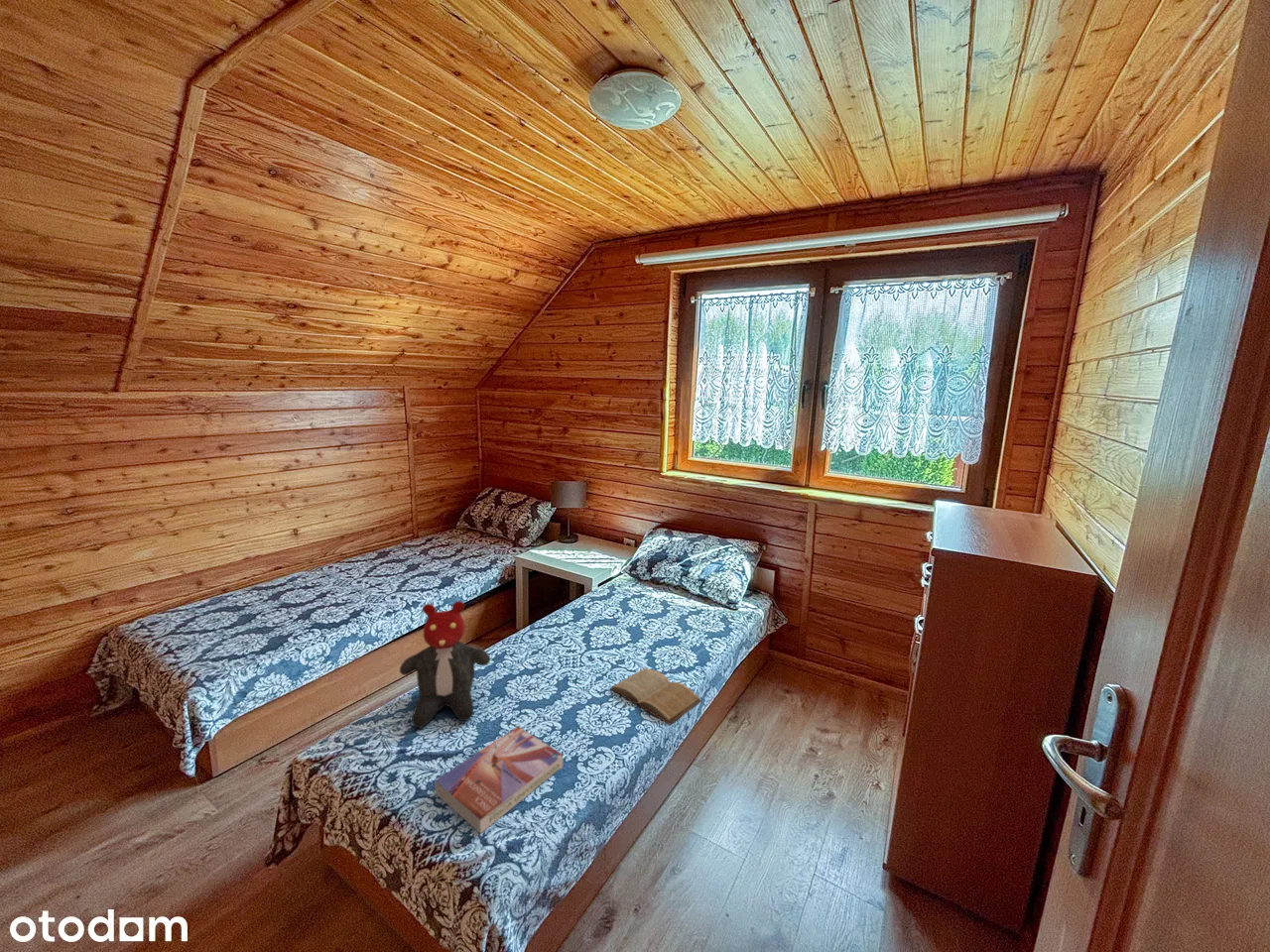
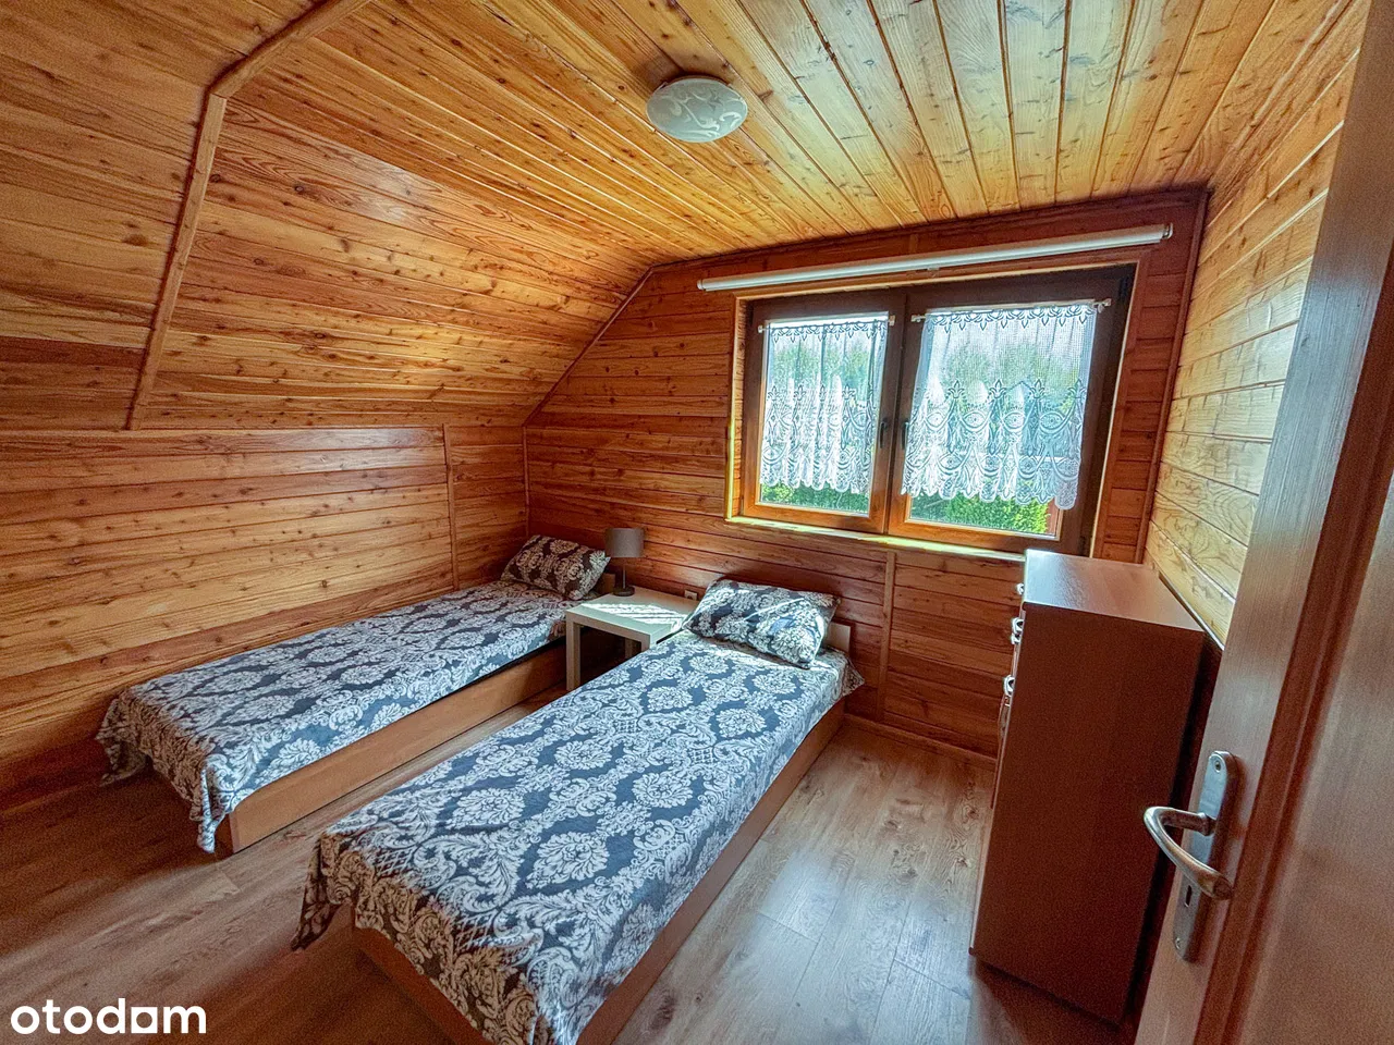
- textbook [434,725,564,835]
- teddy bear [399,600,491,729]
- book [609,667,703,726]
